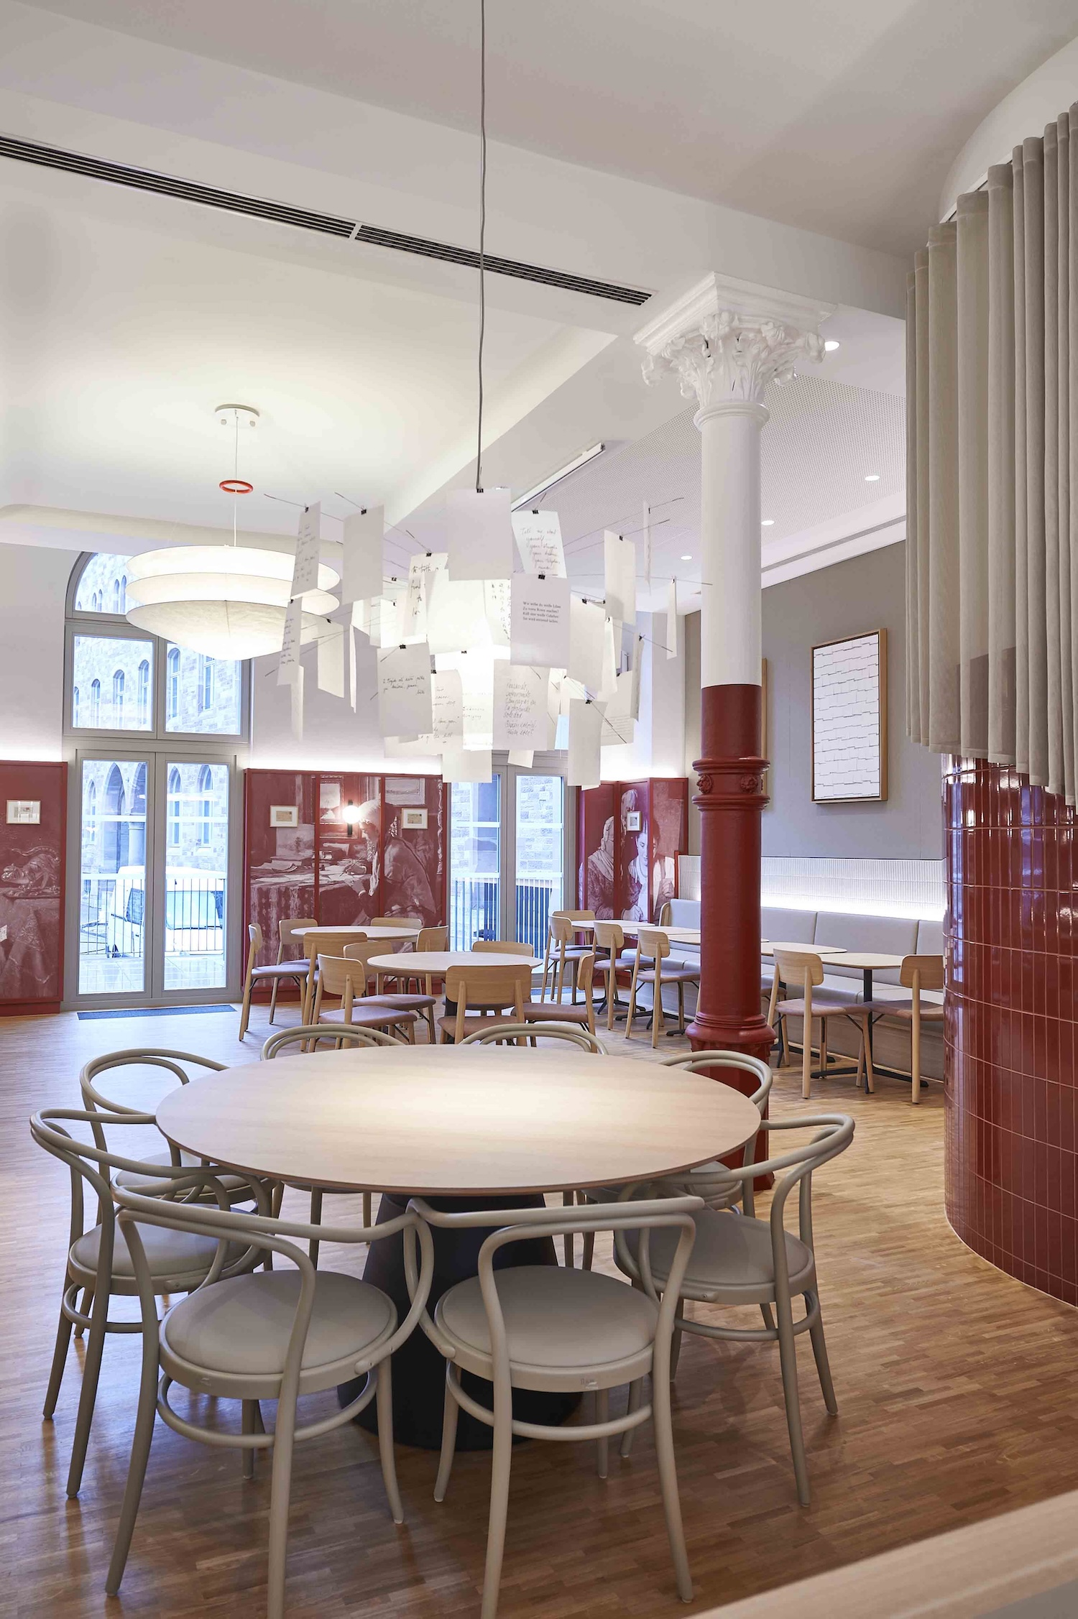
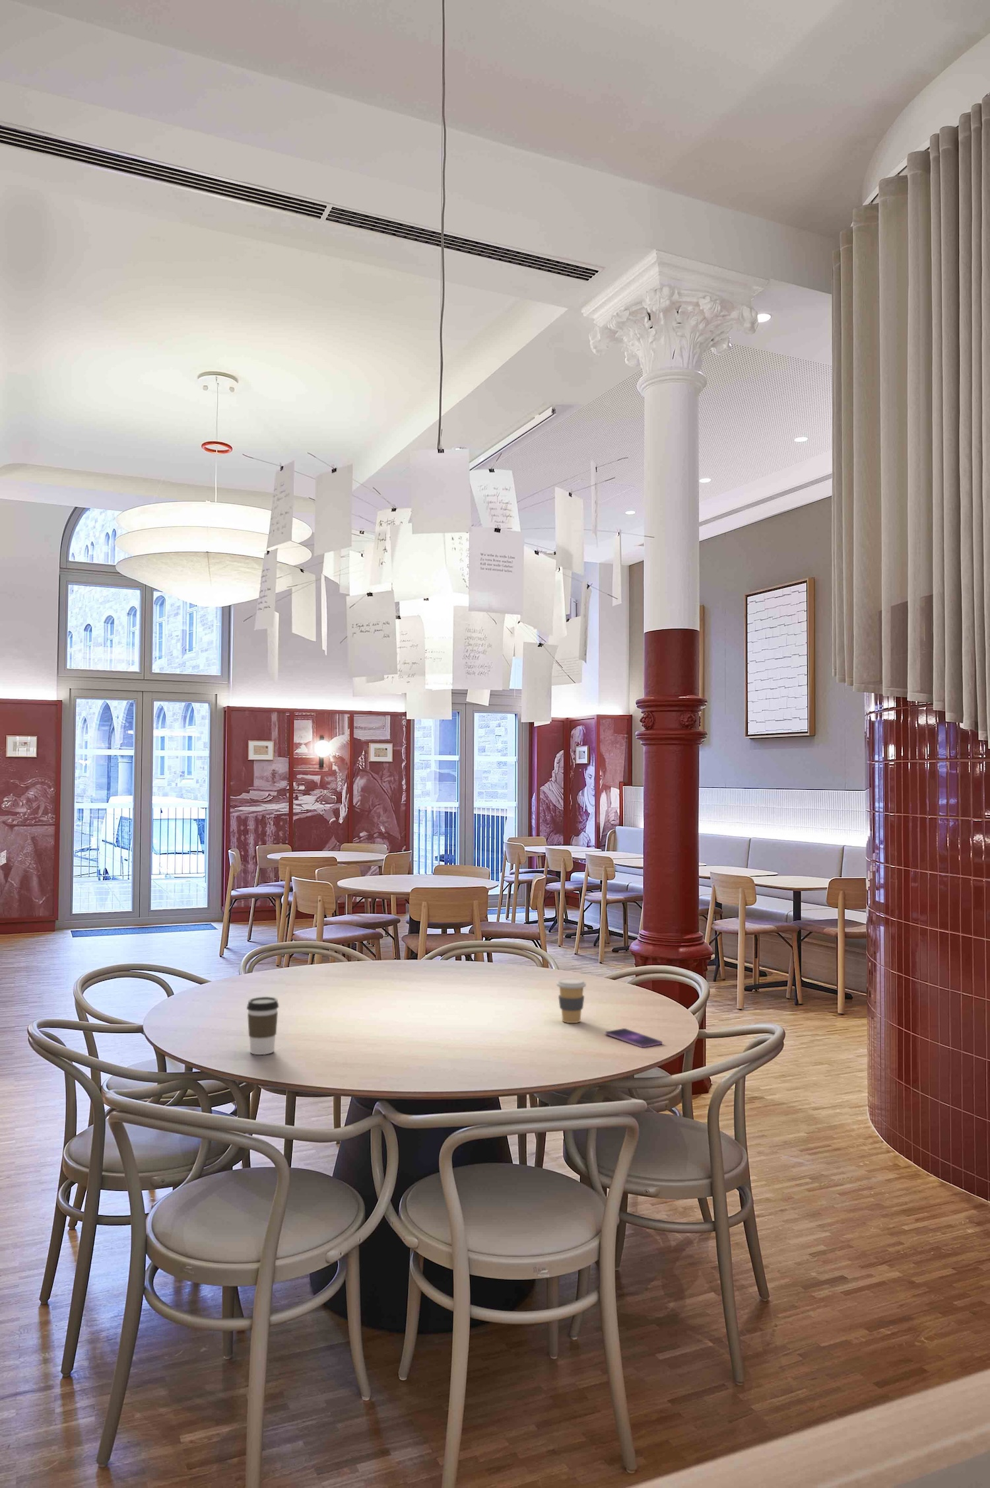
+ smartphone [604,1028,663,1048]
+ coffee cup [556,977,587,1024]
+ coffee cup [246,996,280,1056]
